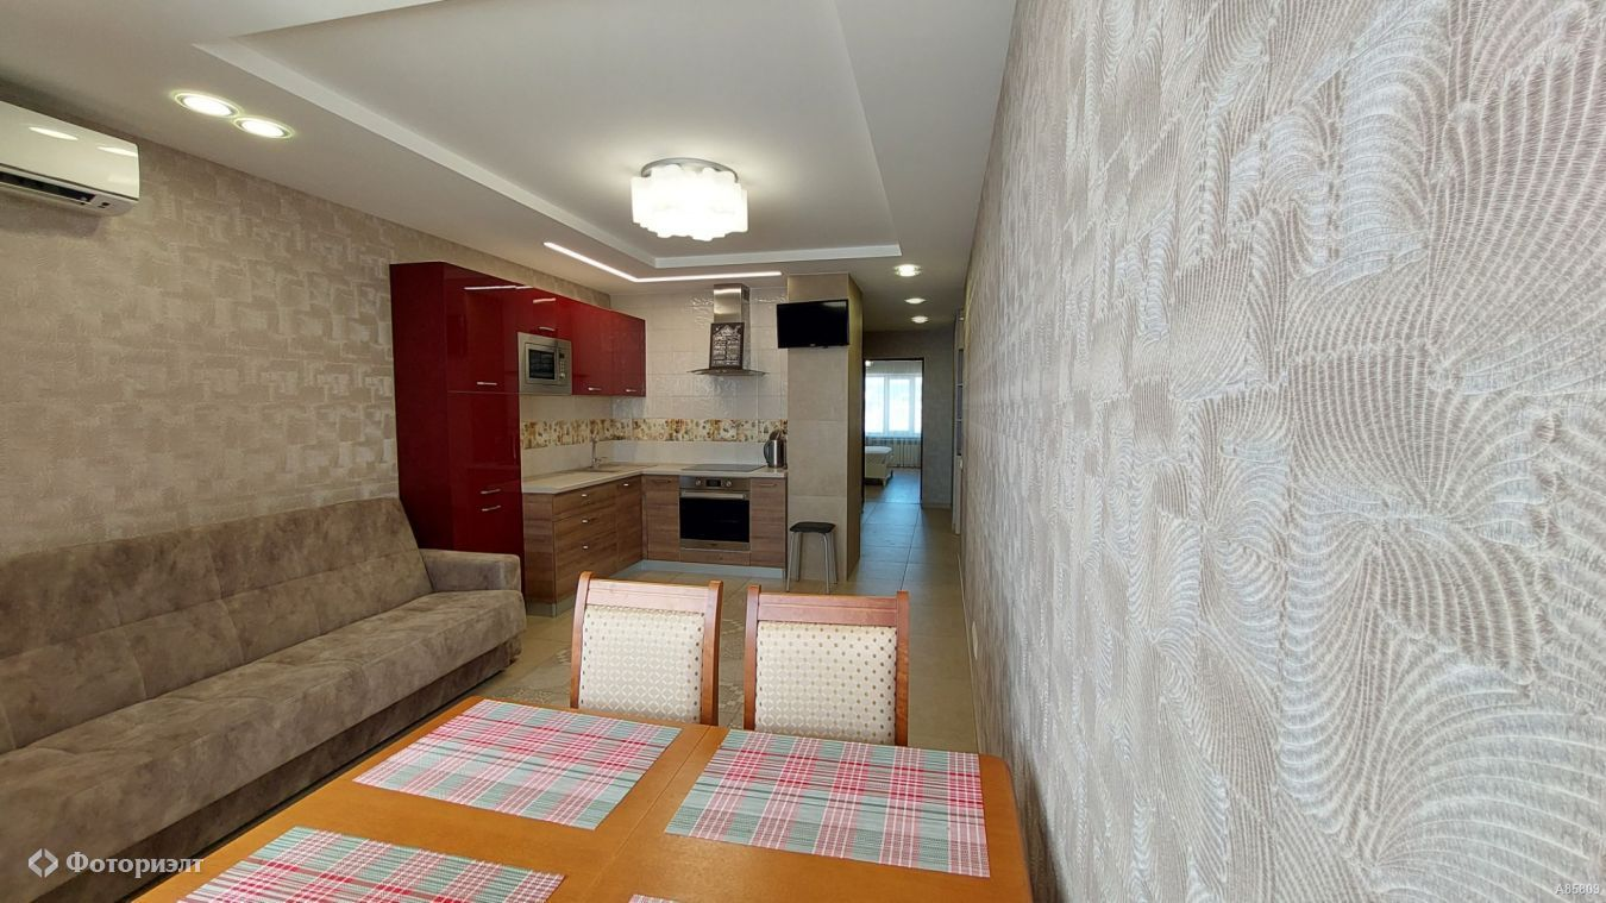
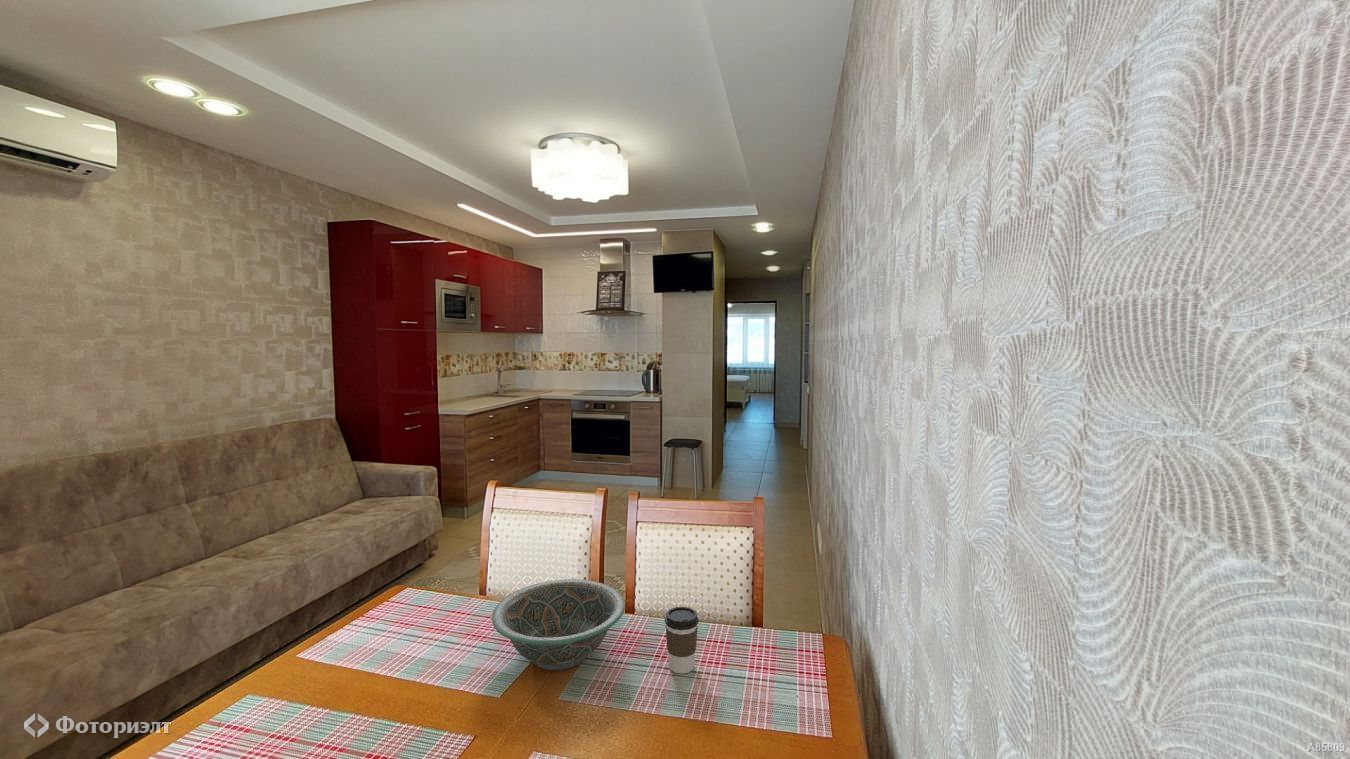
+ coffee cup [664,605,700,675]
+ decorative bowl [491,578,626,671]
